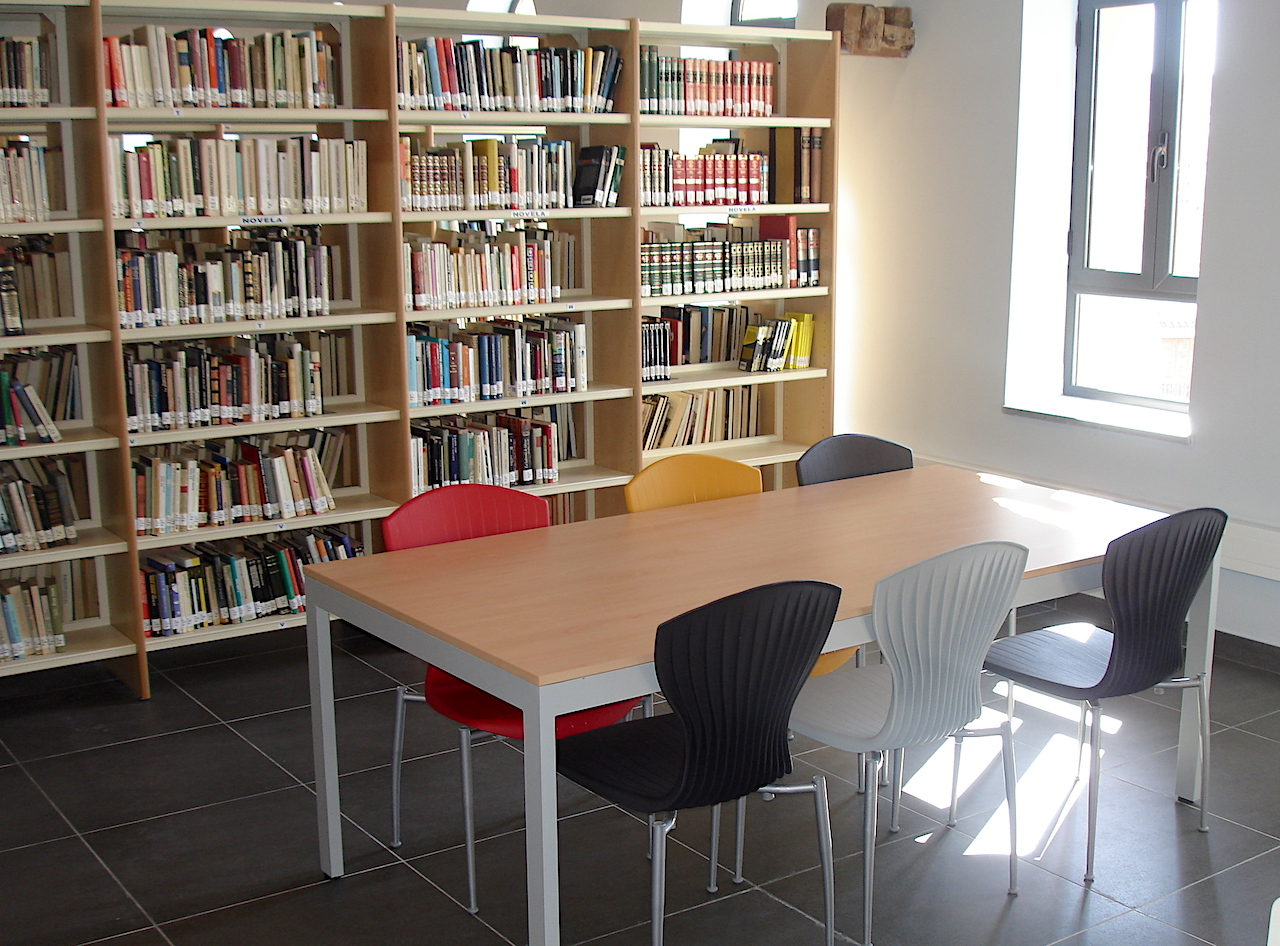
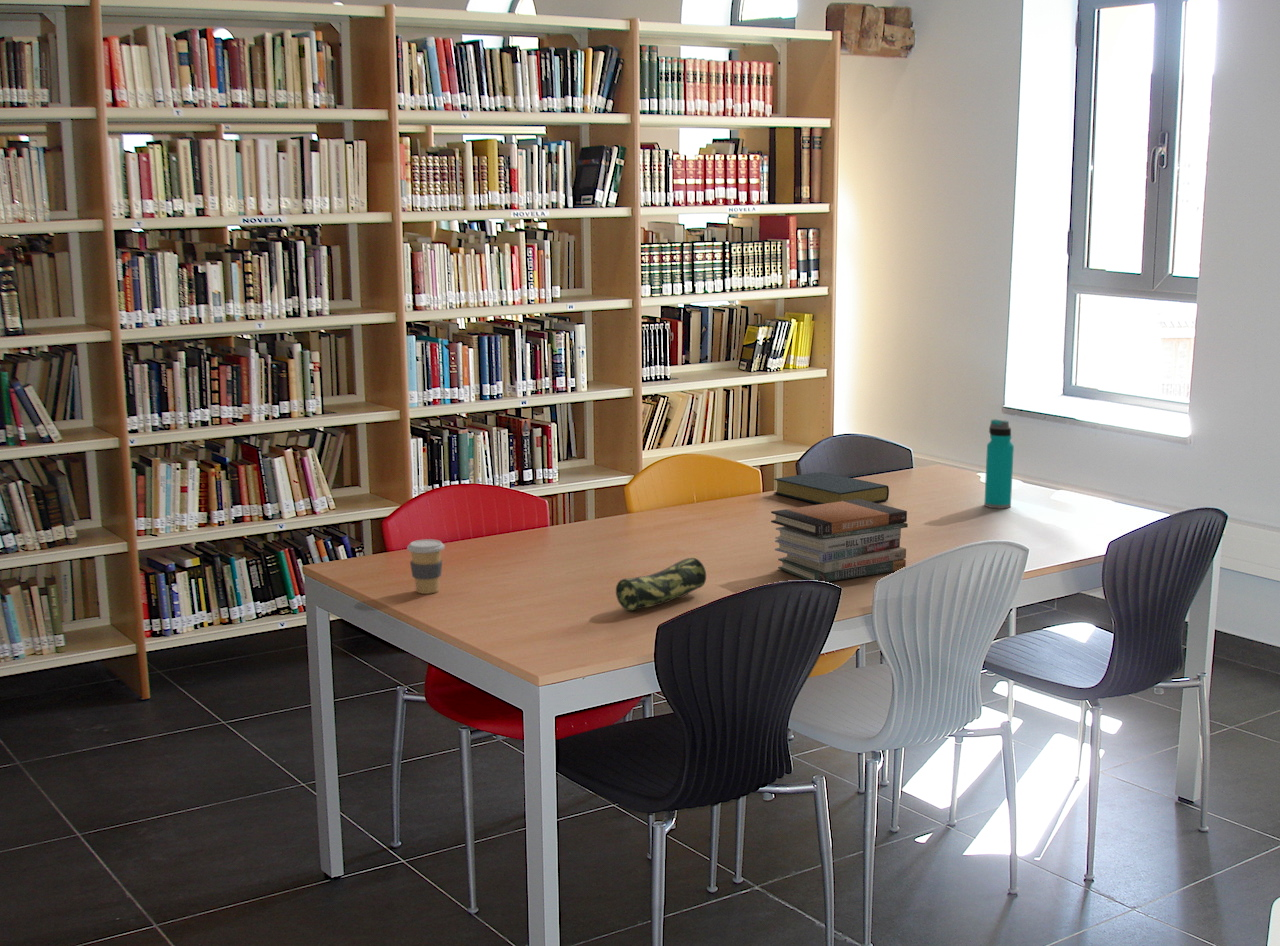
+ coffee cup [406,538,446,595]
+ book stack [770,499,909,583]
+ hardback book [773,471,890,505]
+ water bottle [983,418,1015,510]
+ pencil case [615,557,707,612]
